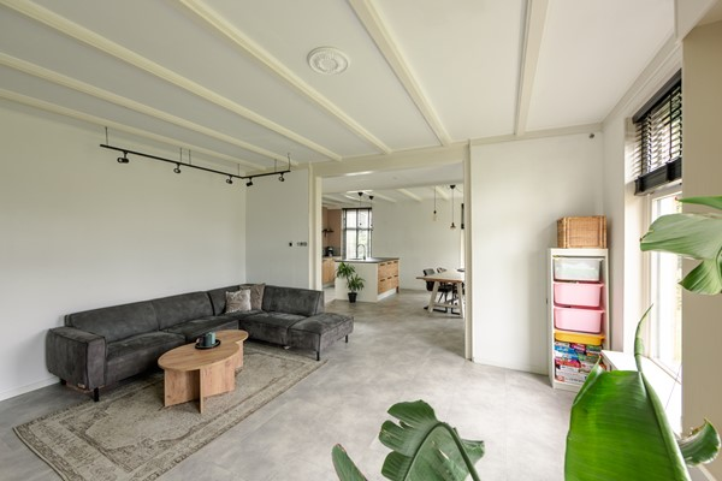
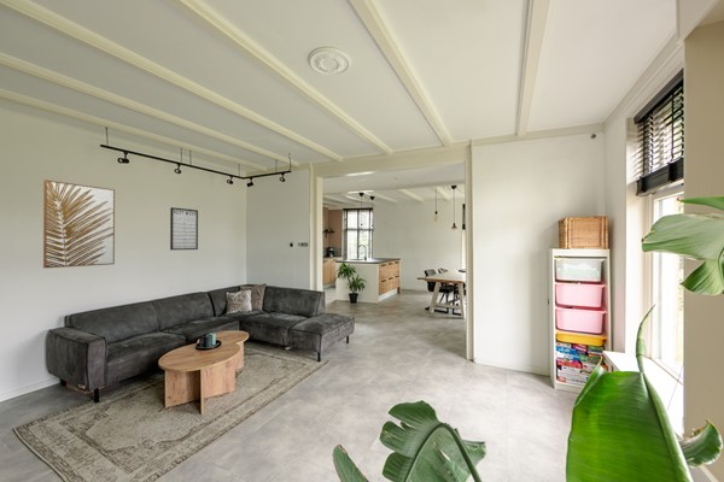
+ writing board [169,206,199,251]
+ wall art [42,178,116,269]
